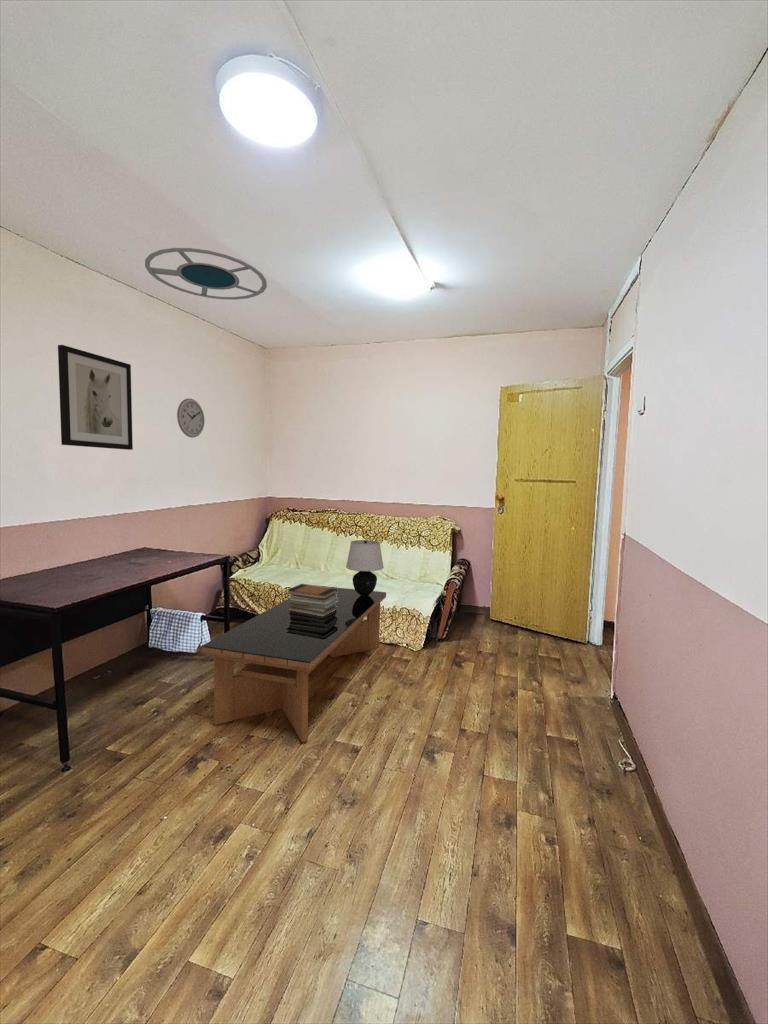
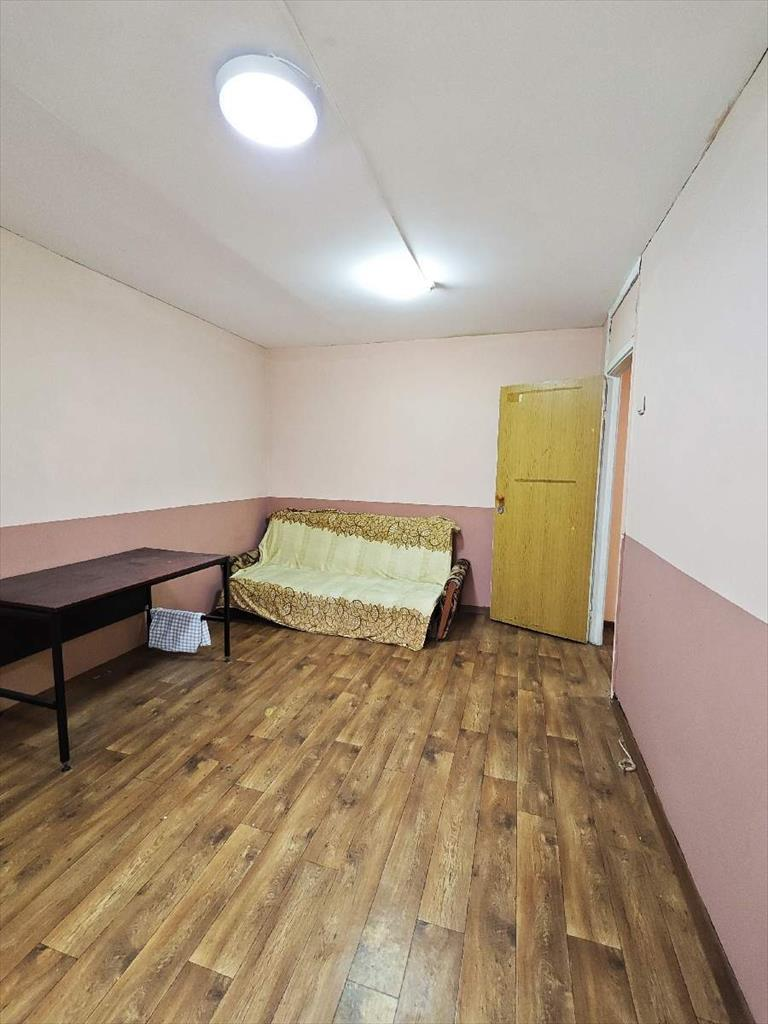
- wall clock [176,398,206,439]
- wall art [57,344,134,451]
- ceiling lamp [144,247,268,301]
- book stack [286,583,338,616]
- table lamp [345,539,385,596]
- coffee table [201,584,387,743]
